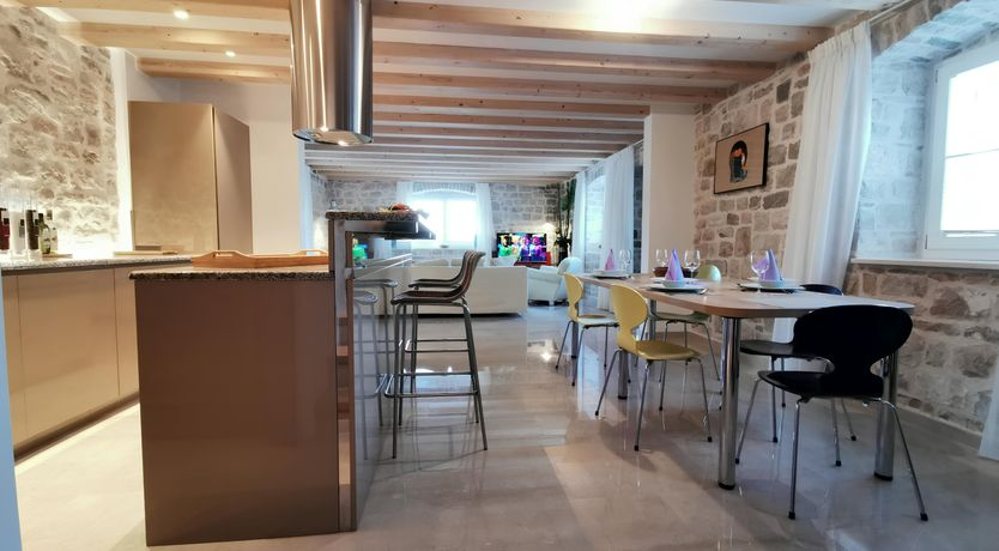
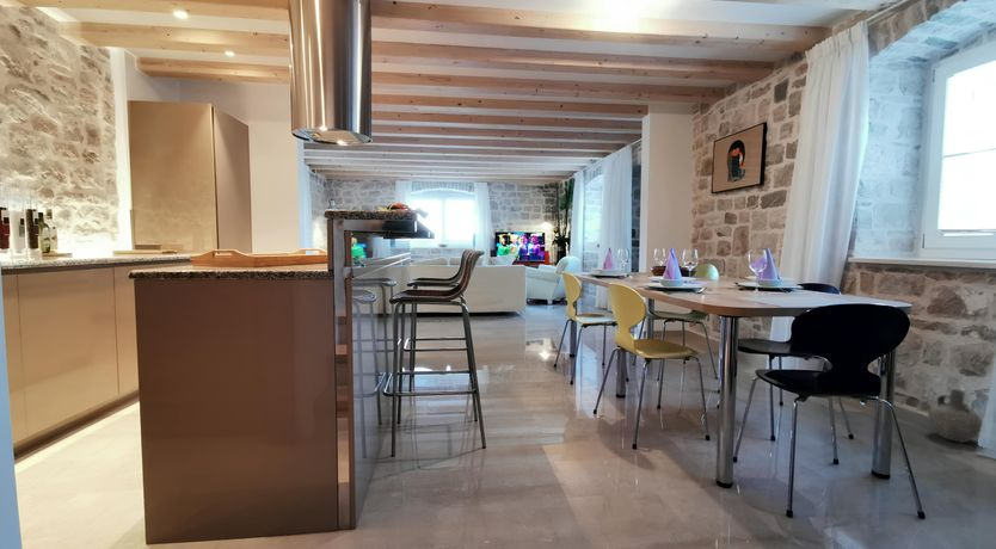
+ ceramic jug [927,388,983,443]
